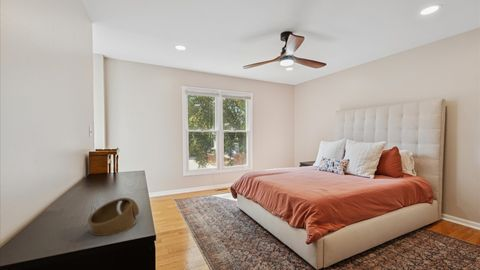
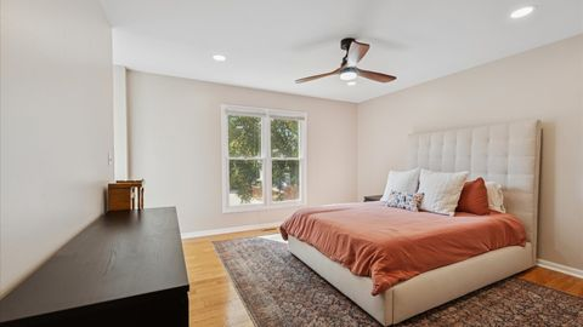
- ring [87,197,140,237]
